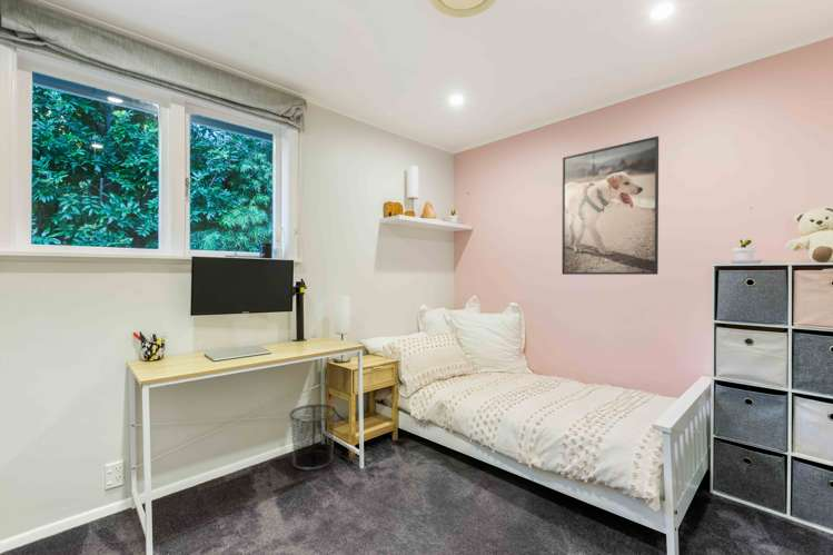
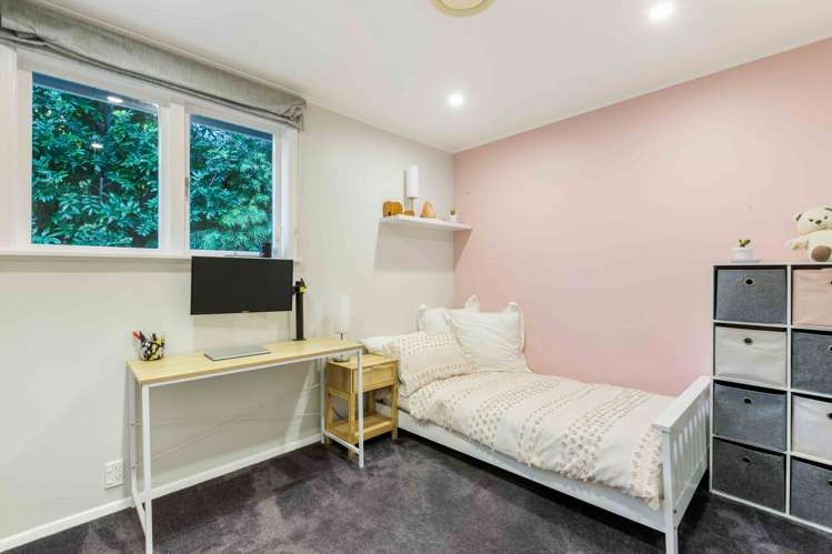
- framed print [561,136,660,276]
- waste bin [288,403,338,472]
